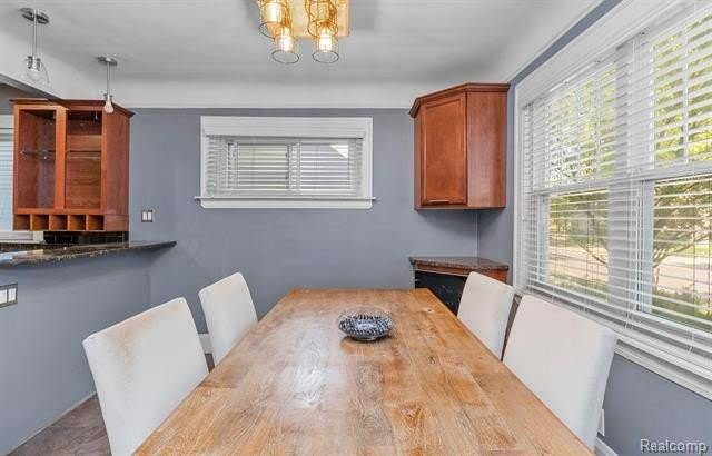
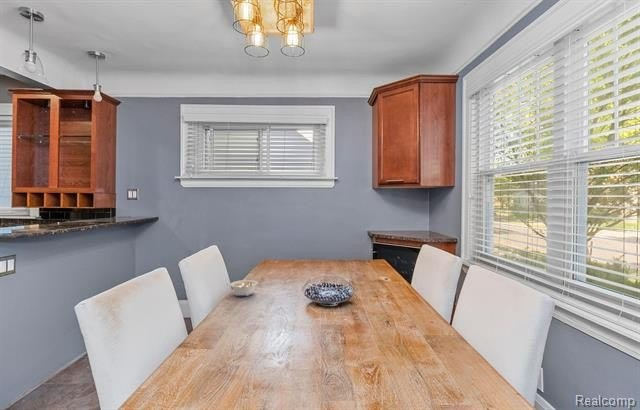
+ legume [225,279,259,297]
